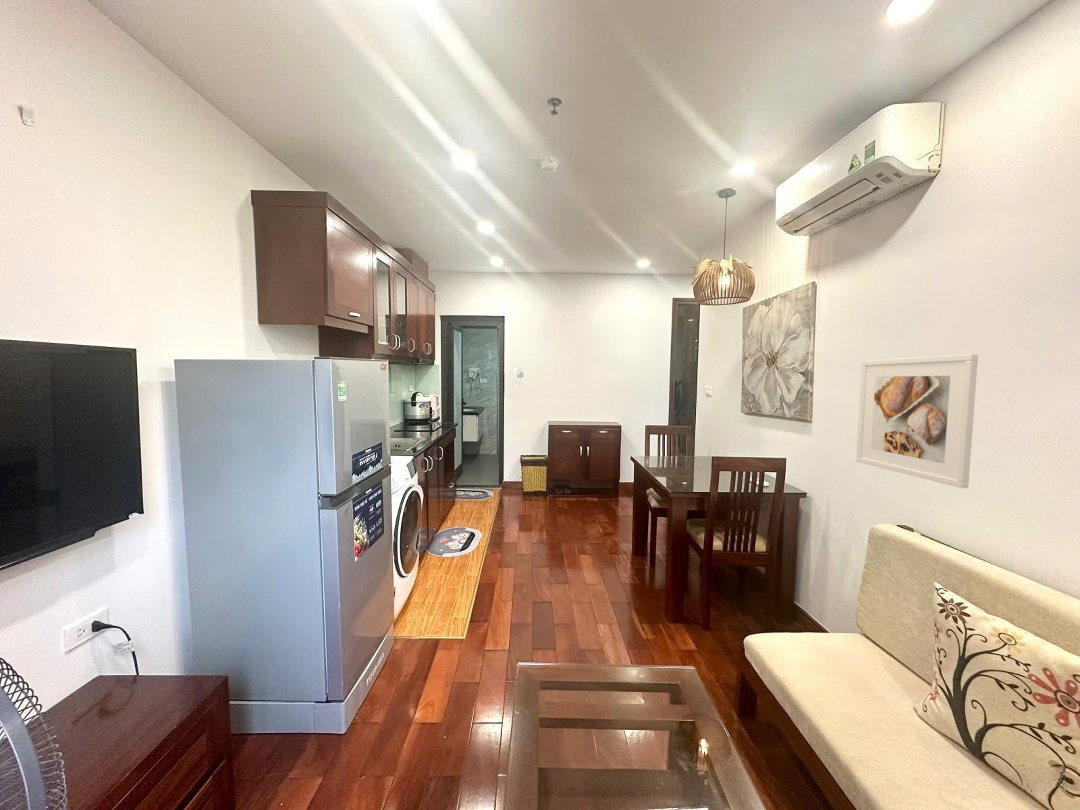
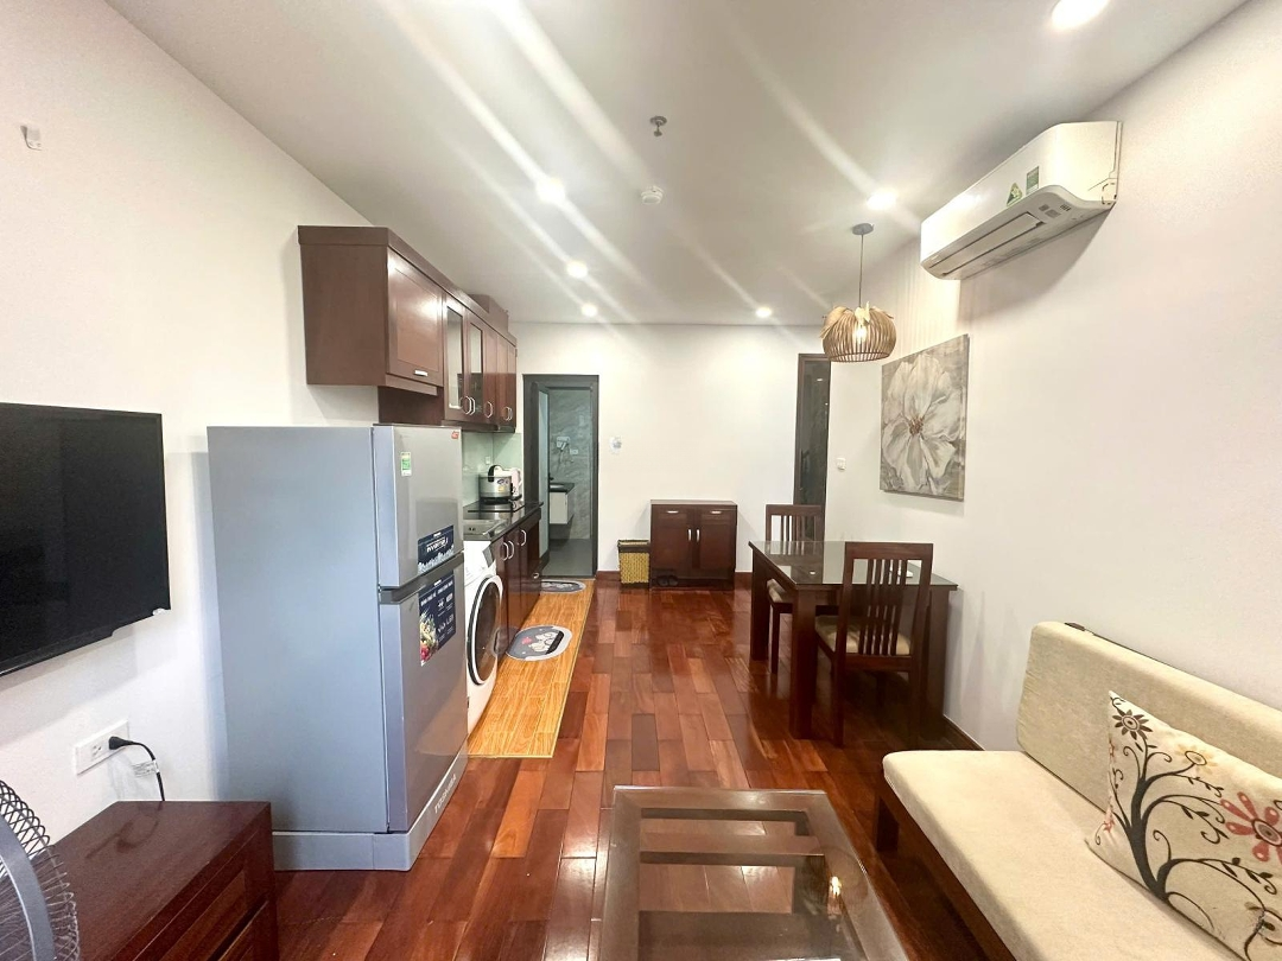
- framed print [855,353,979,489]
